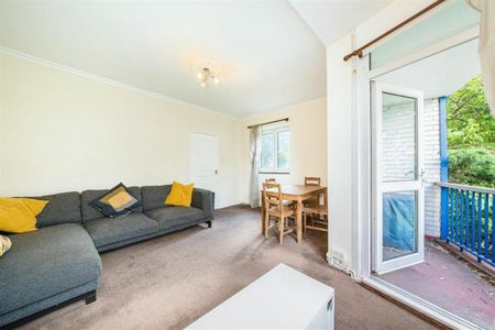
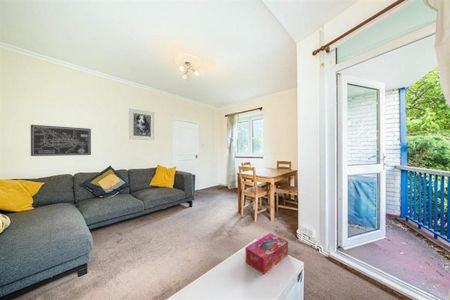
+ tissue box [245,232,289,275]
+ wall art [30,124,92,157]
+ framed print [128,107,156,141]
